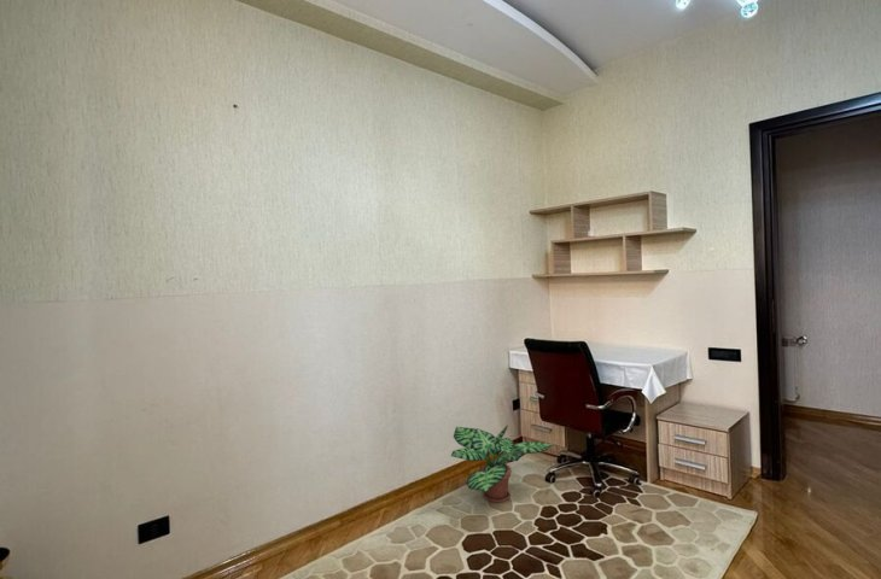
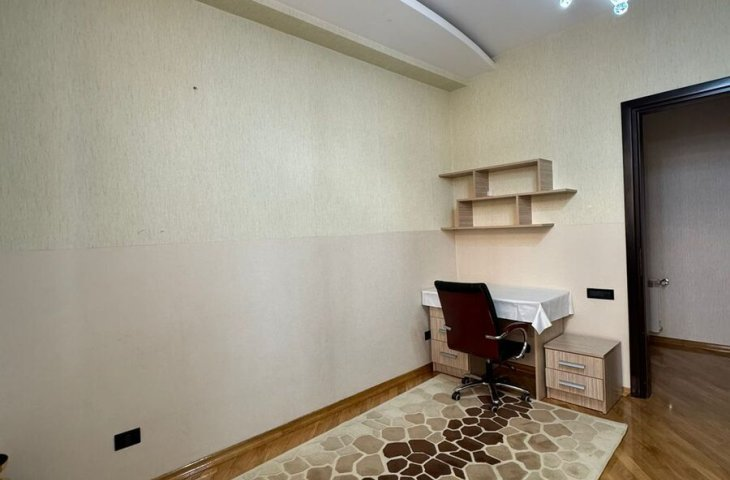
- potted plant [450,423,554,503]
